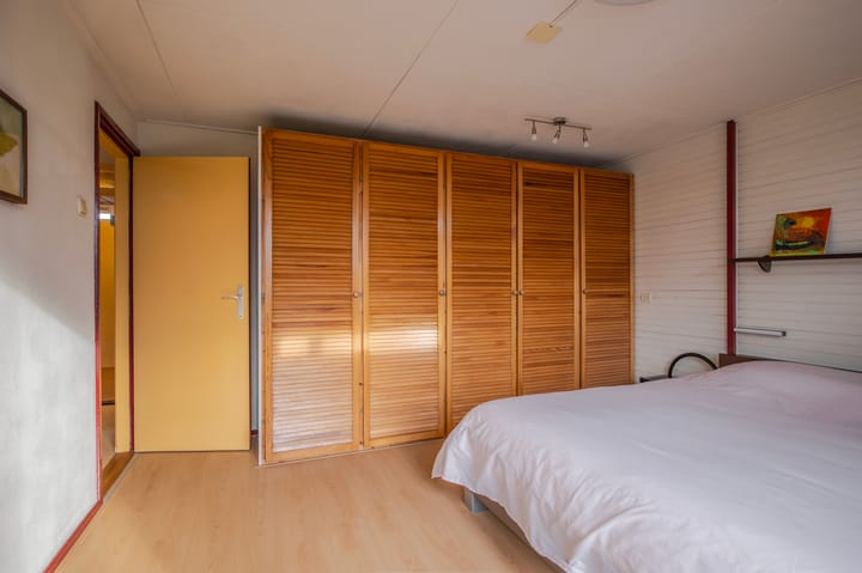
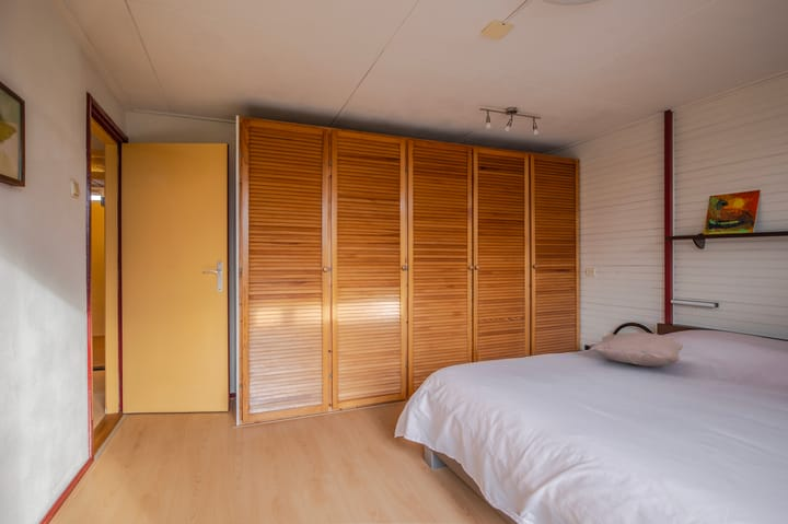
+ pillow [589,331,684,368]
